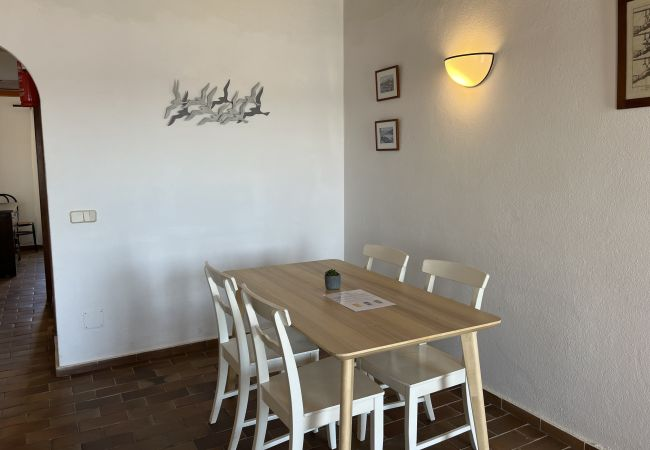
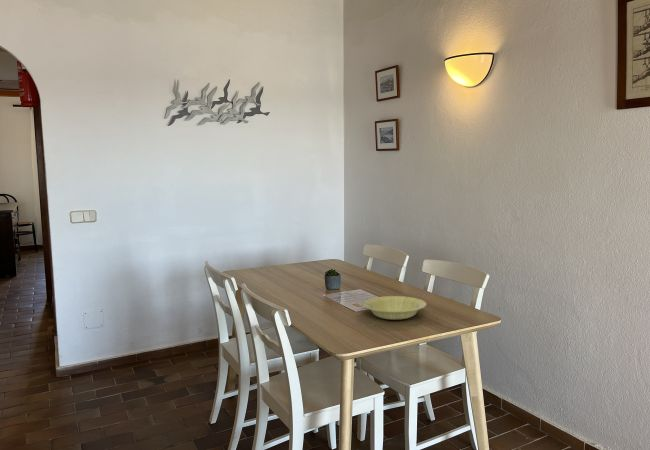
+ bowl [362,295,427,321]
